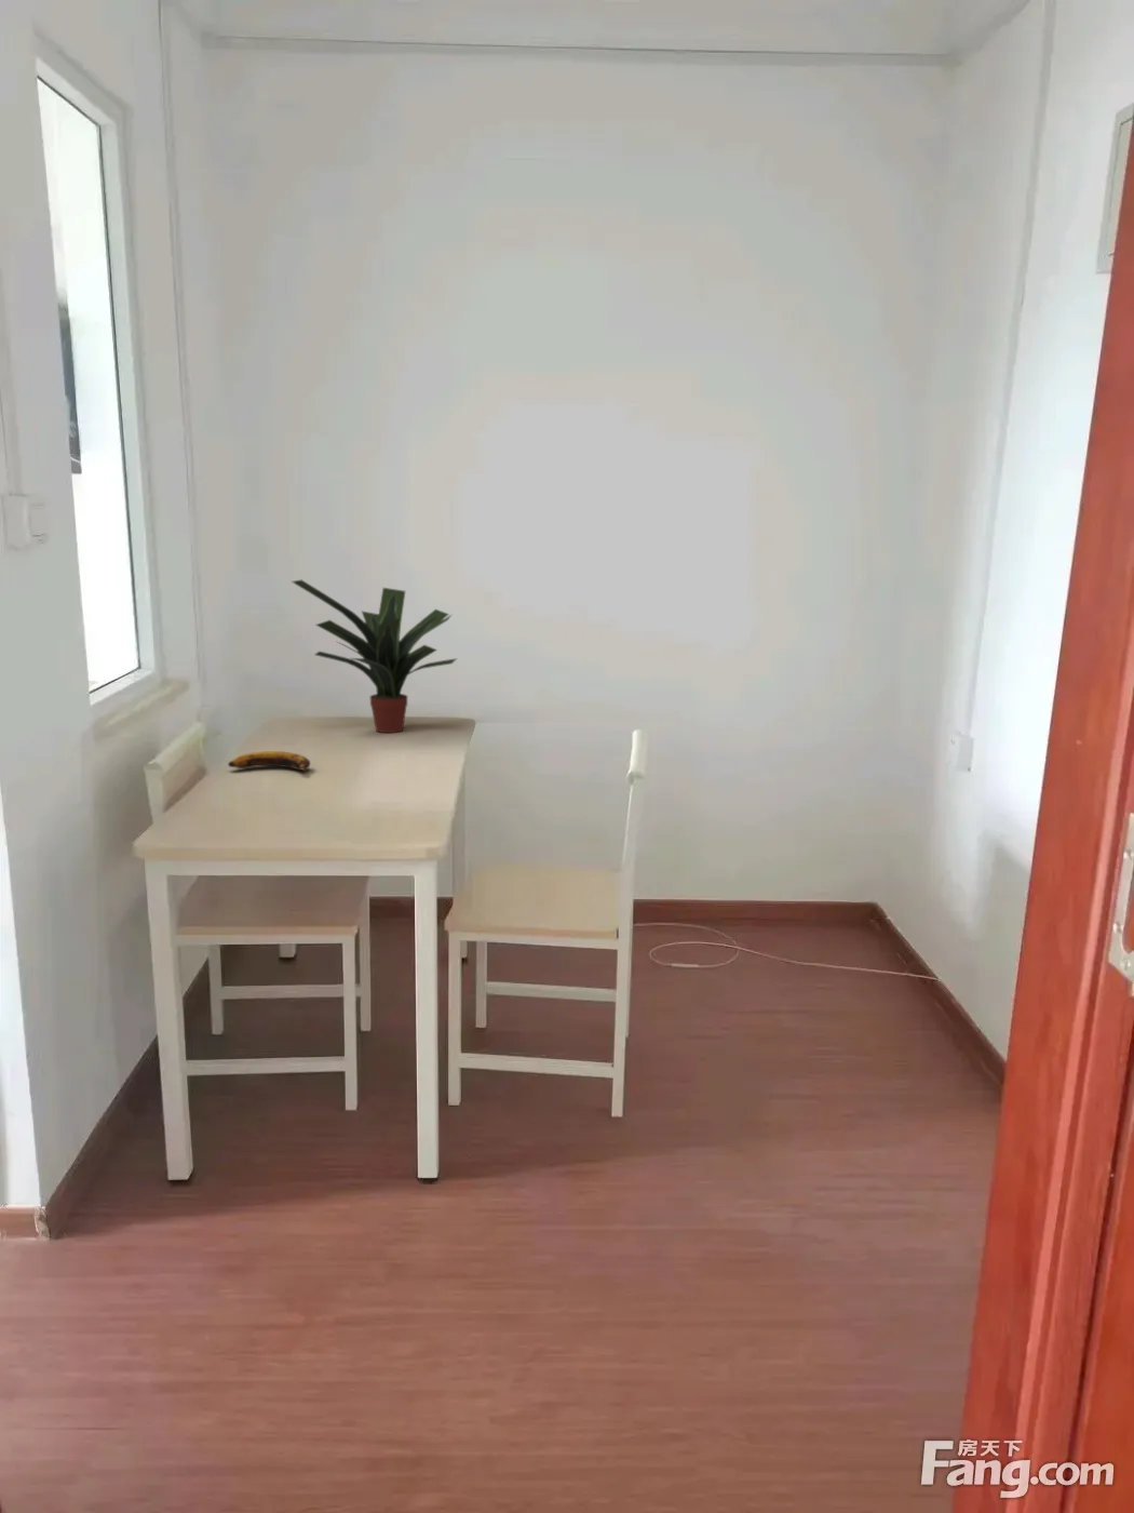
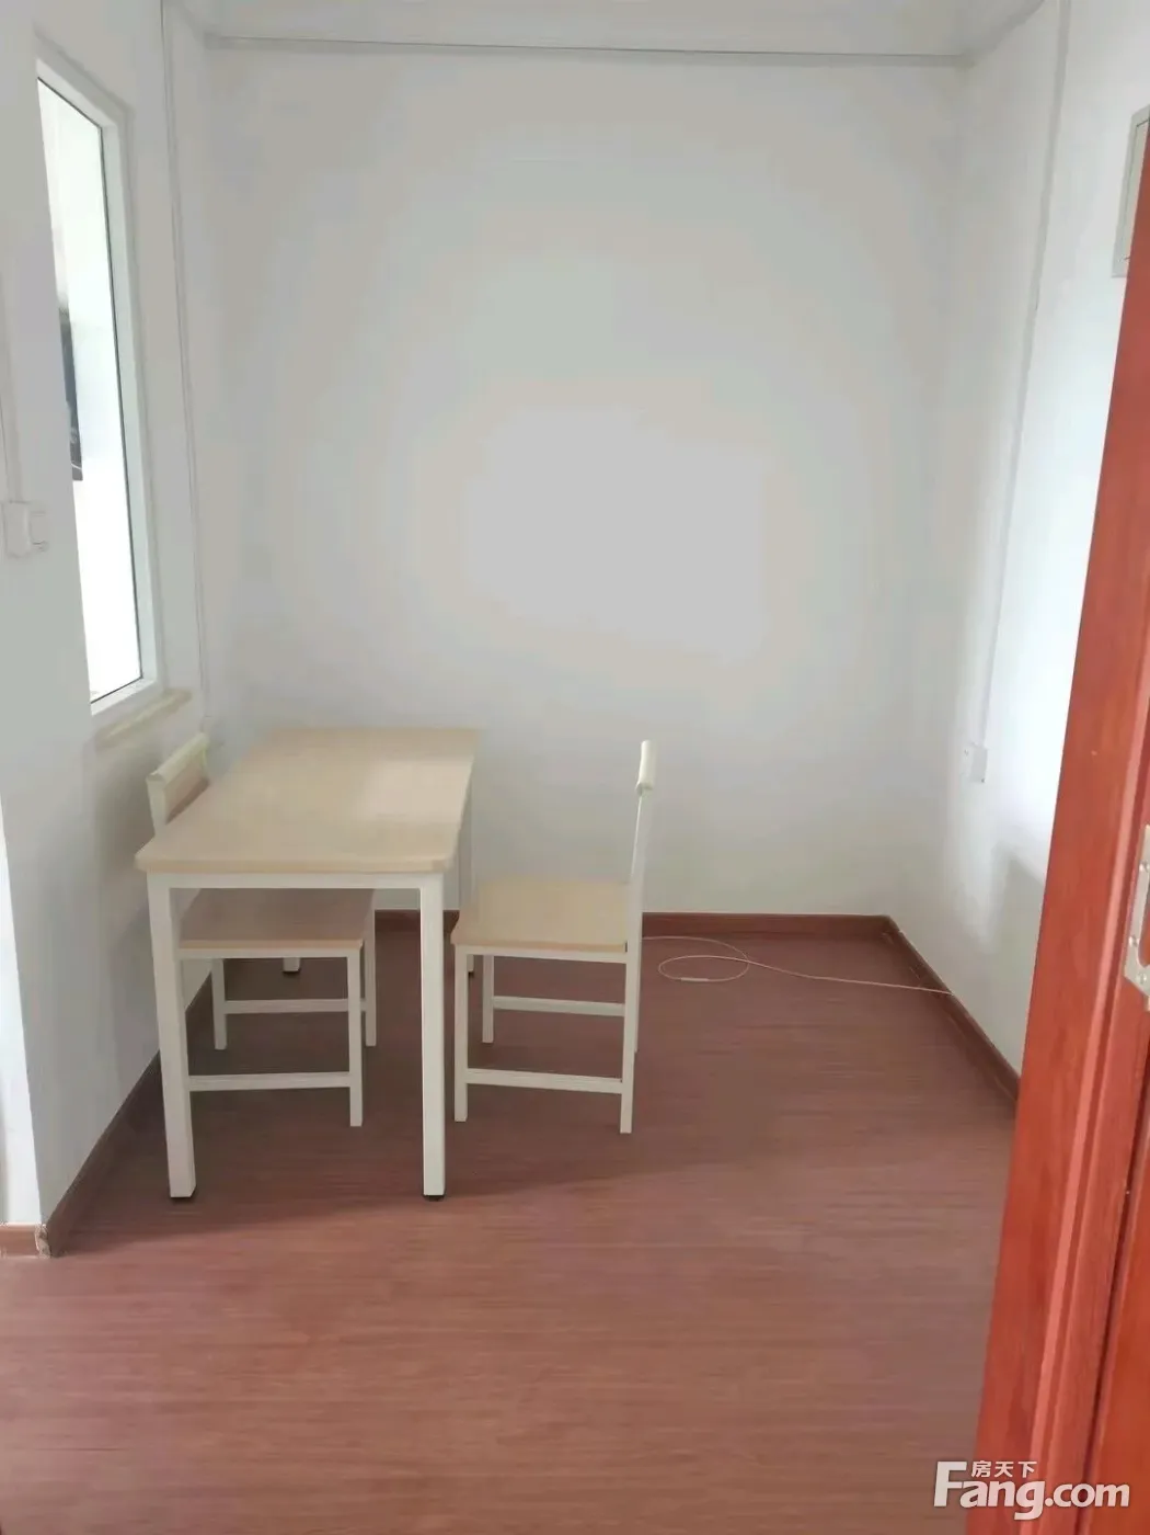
- potted plant [291,579,457,734]
- banana [226,751,311,773]
